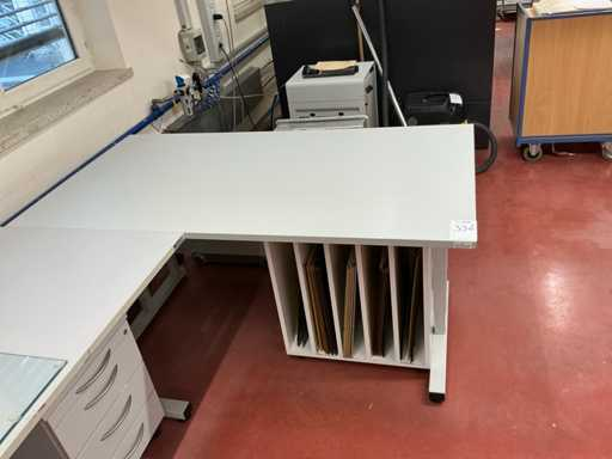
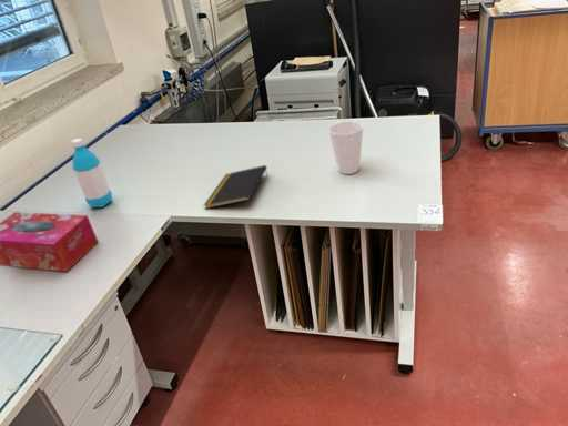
+ water bottle [71,138,113,209]
+ cup [327,120,365,175]
+ tissue box [0,211,99,273]
+ notepad [203,164,270,210]
